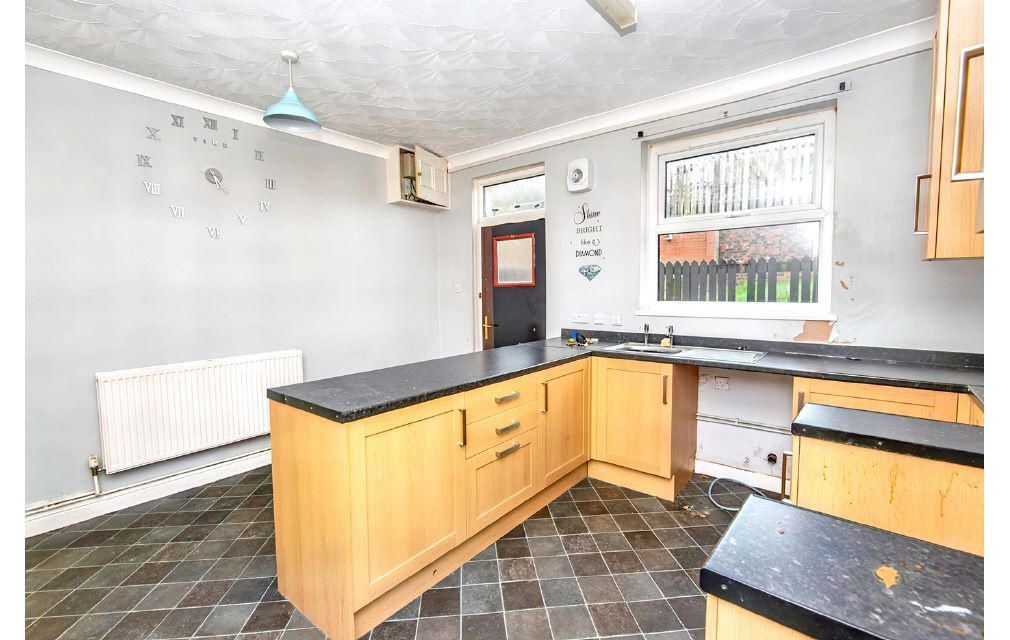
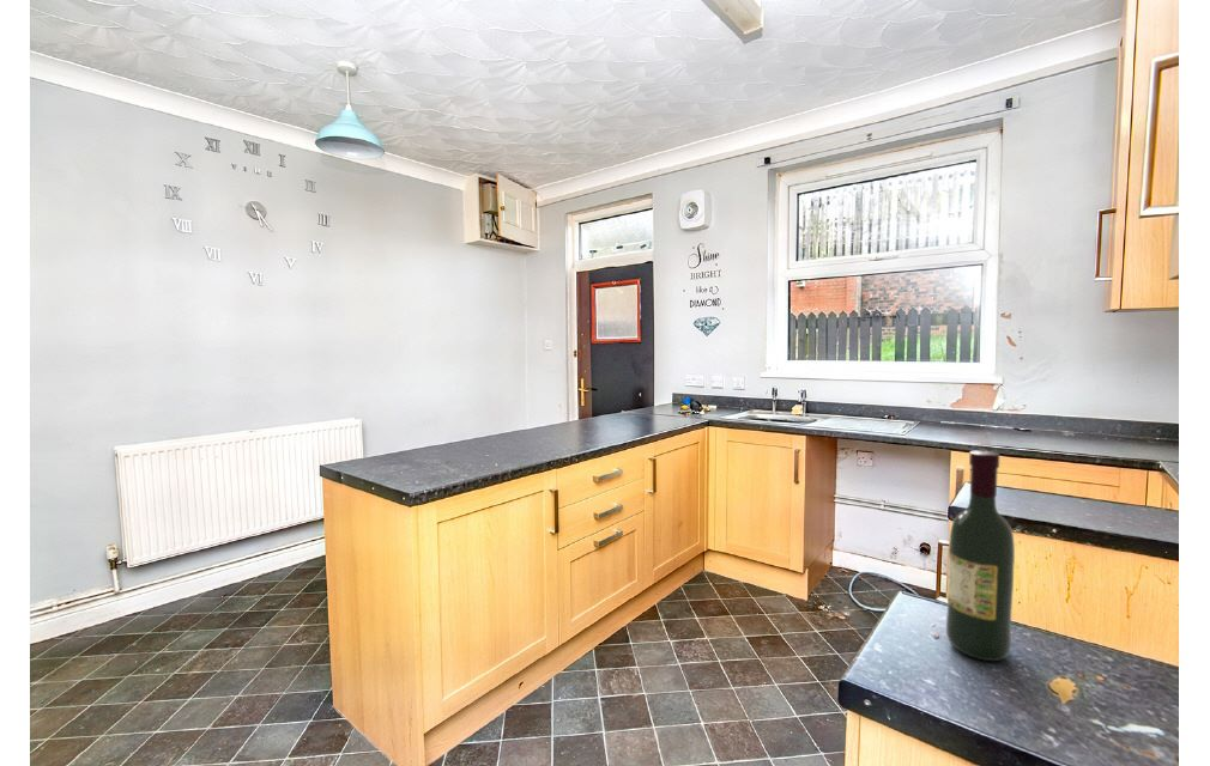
+ wine bottle [945,450,1016,662]
